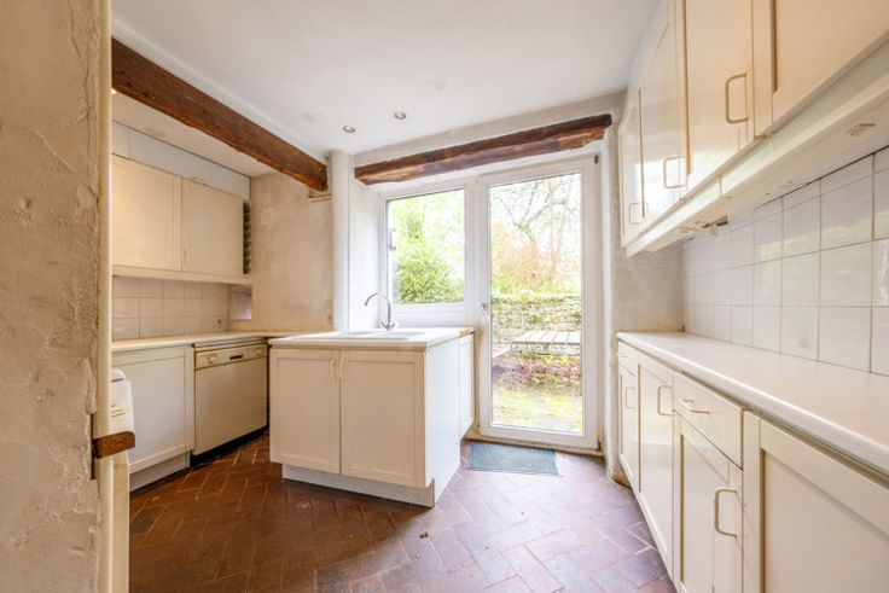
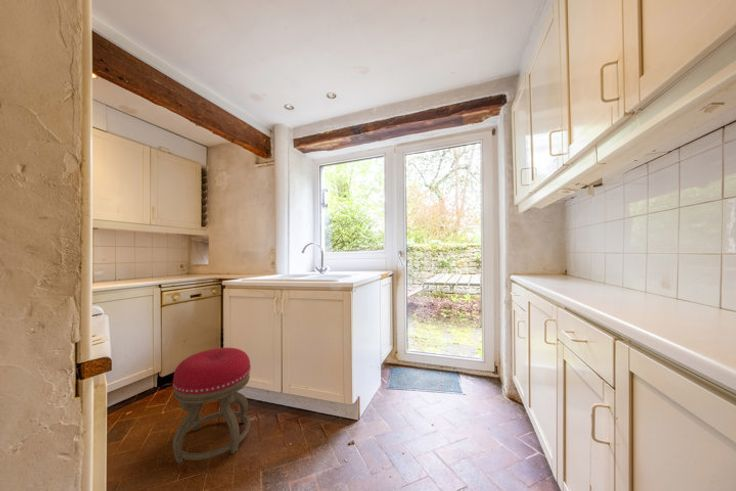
+ stool [172,347,252,465]
